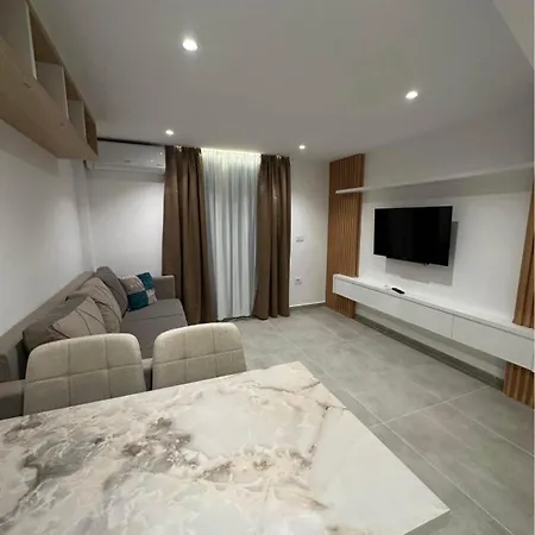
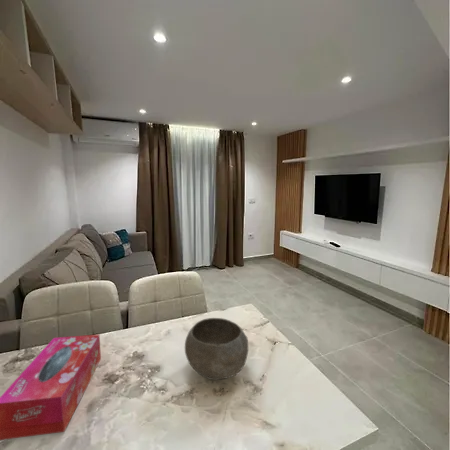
+ bowl [184,317,249,381]
+ tissue box [0,333,102,441]
